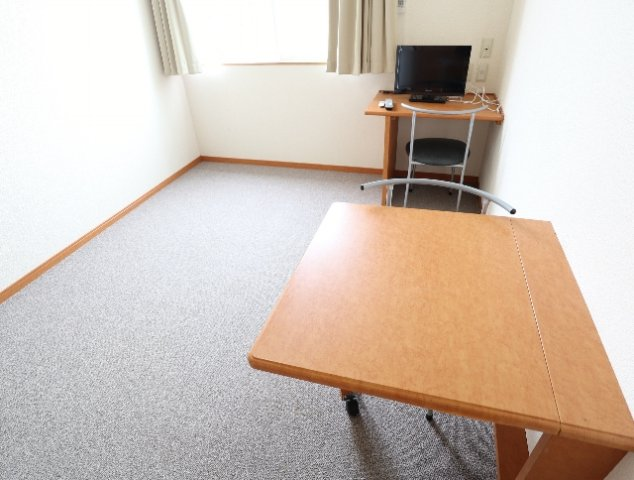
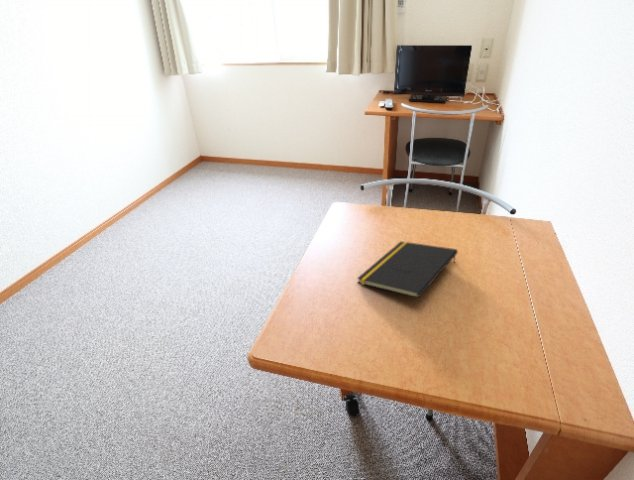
+ notepad [356,240,459,299]
